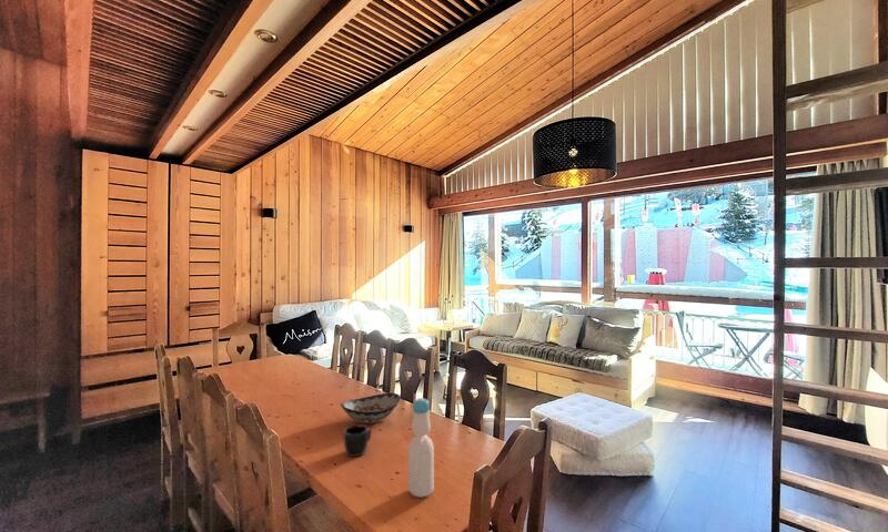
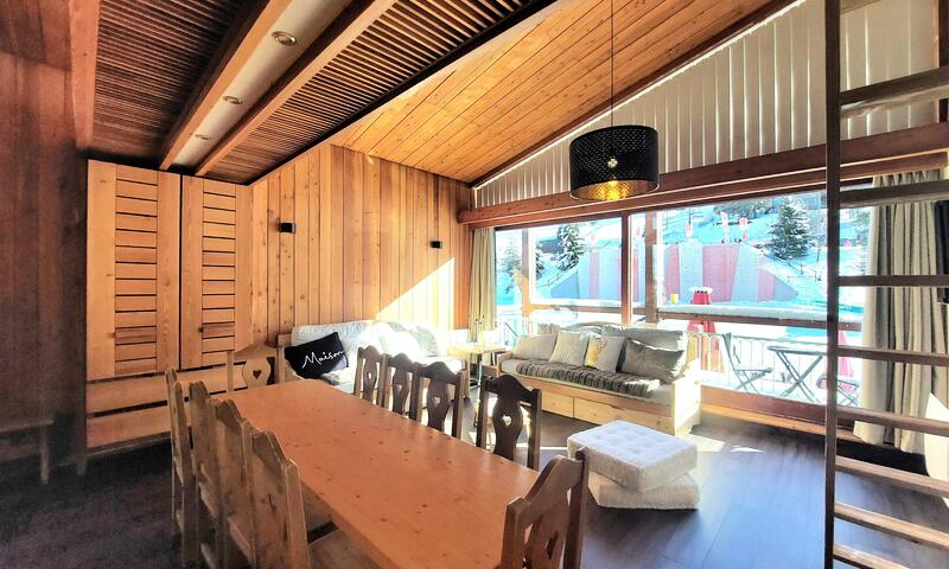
- decorative bowl [340,392,402,424]
- bottle [407,397,435,499]
- mug [342,423,372,458]
